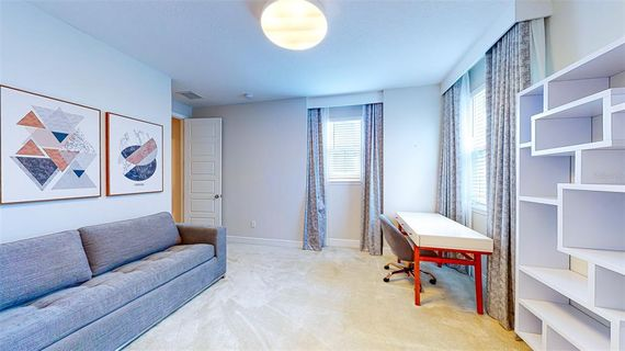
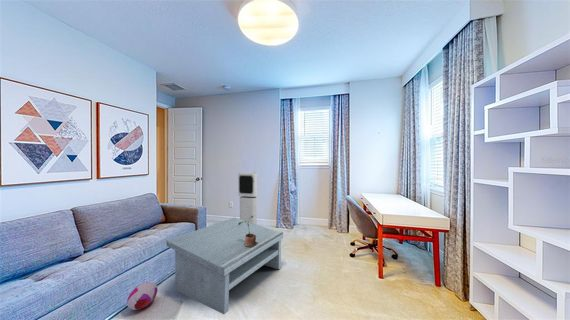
+ coffee table [165,217,284,315]
+ air purifier [237,171,258,225]
+ plush toy [126,281,159,311]
+ potted plant [238,216,258,247]
